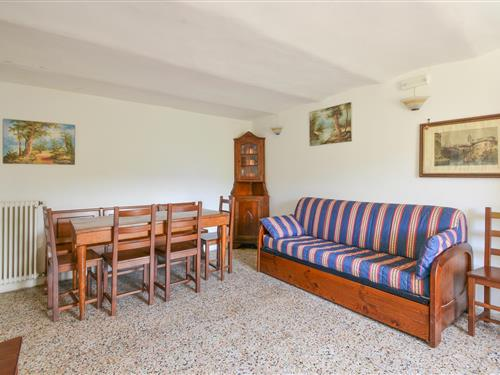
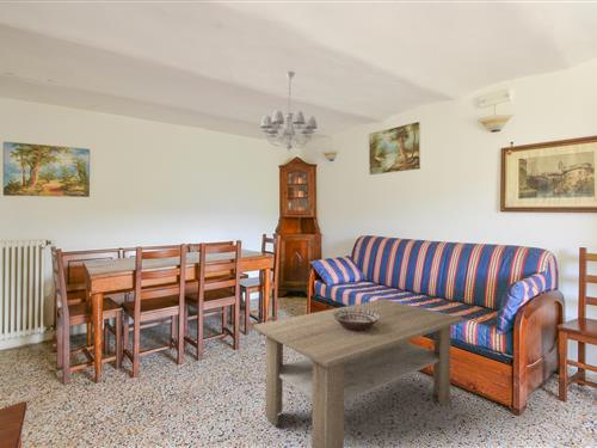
+ coffee table [253,297,464,448]
+ chandelier [259,70,319,152]
+ decorative bowl [332,309,380,331]
